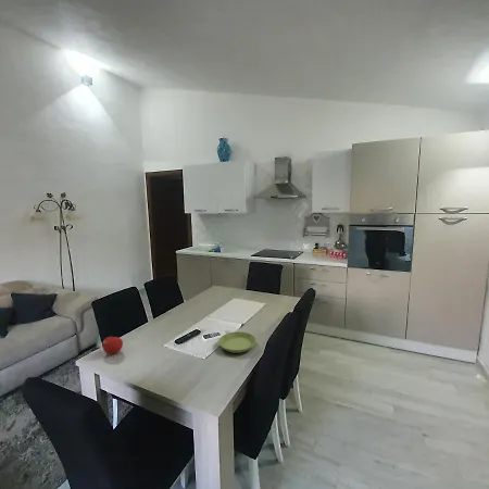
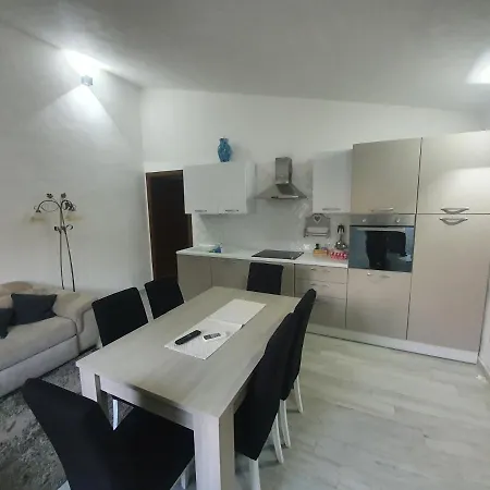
- fruit [101,335,124,355]
- saucer [217,330,256,354]
